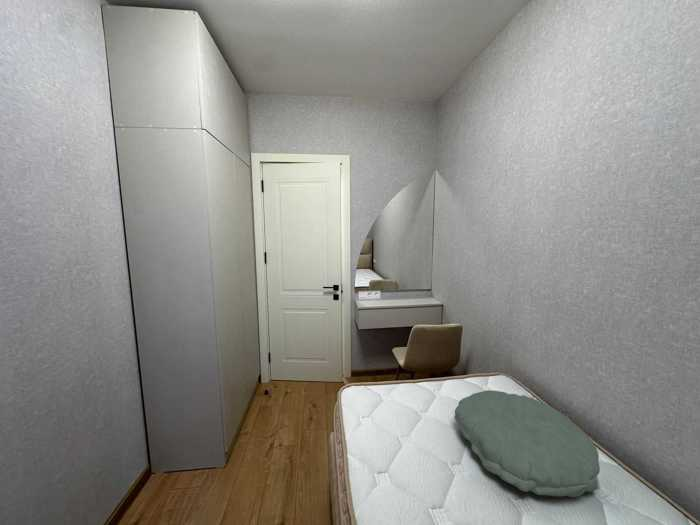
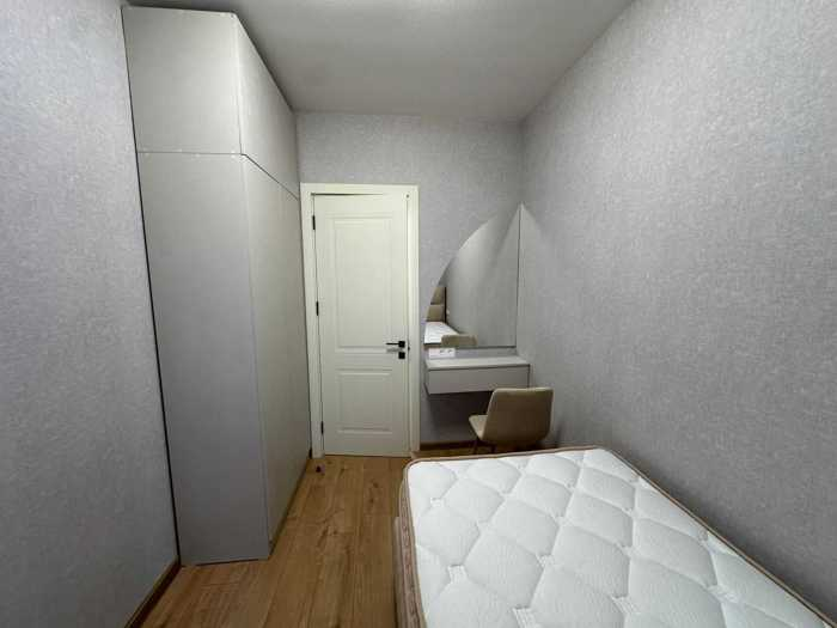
- pillow [453,389,601,498]
